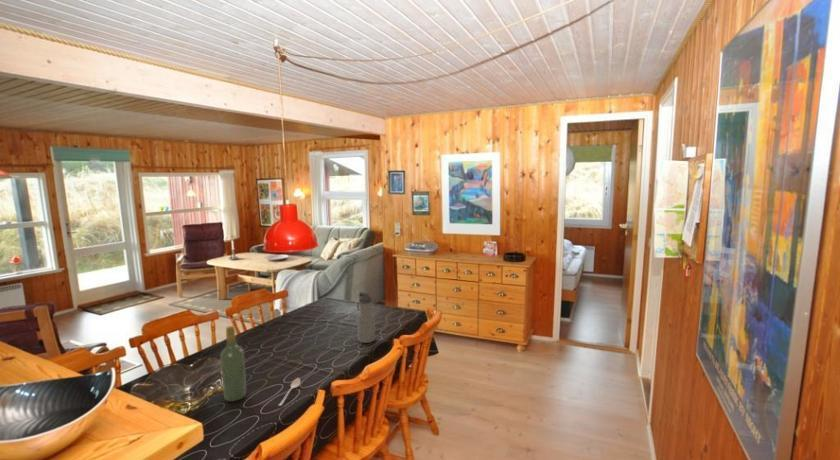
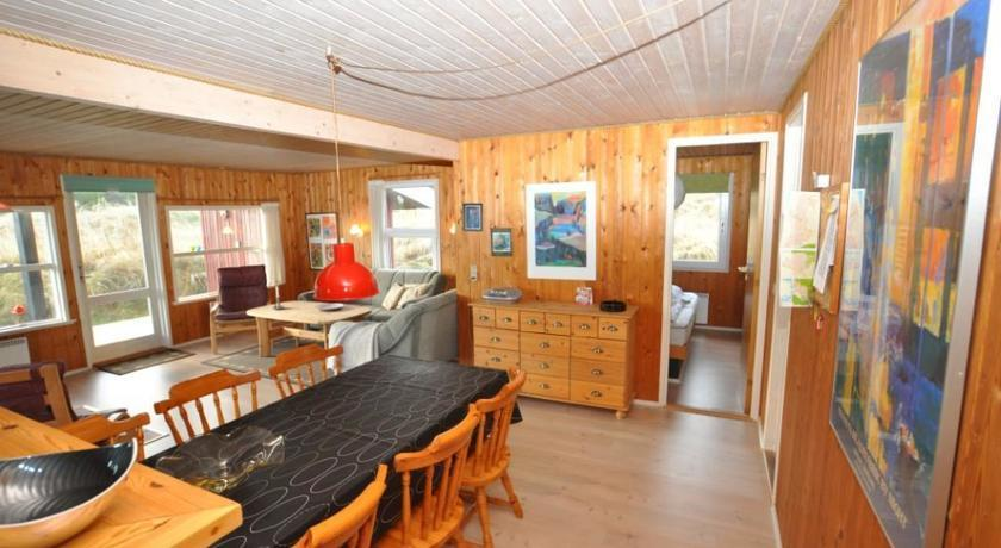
- water bottle [356,290,376,344]
- spoon [277,377,302,407]
- wine bottle [219,325,247,402]
